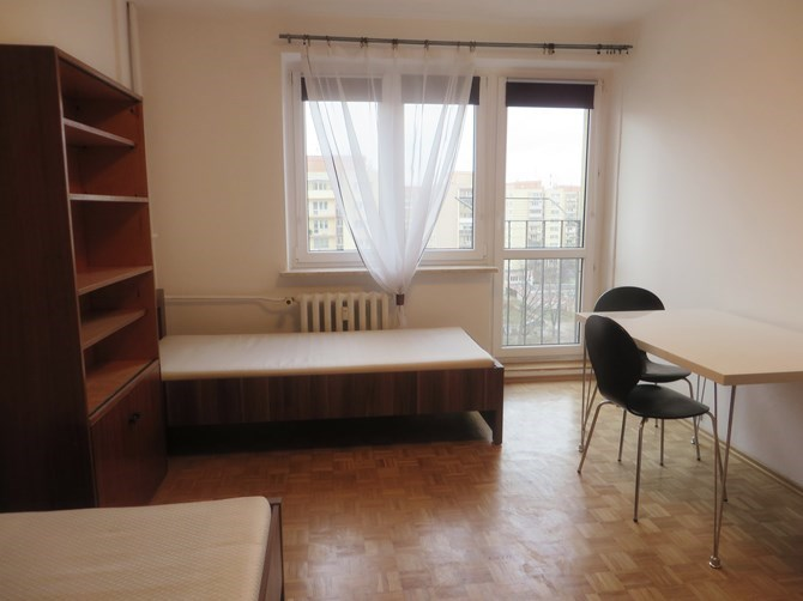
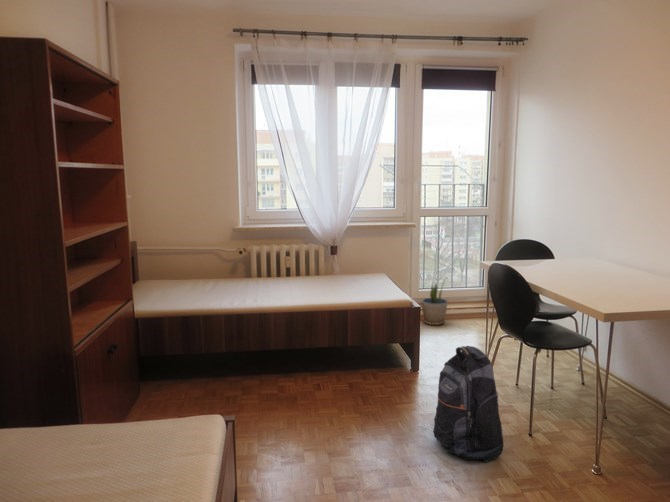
+ potted plant [421,276,448,326]
+ backpack [432,345,505,463]
